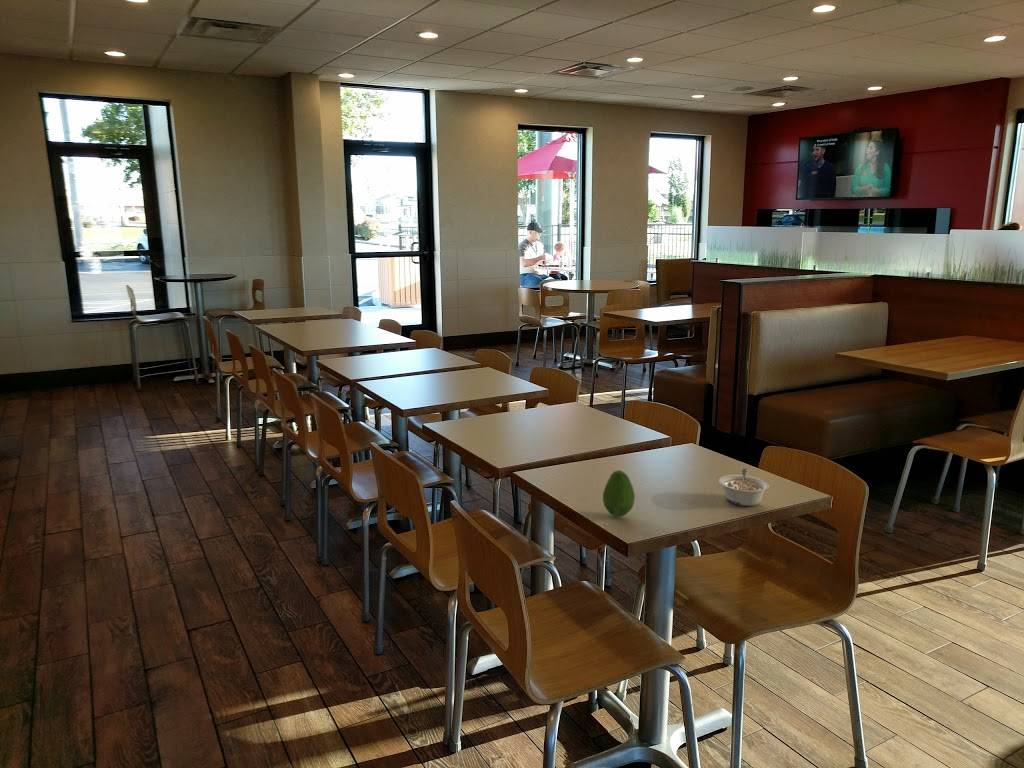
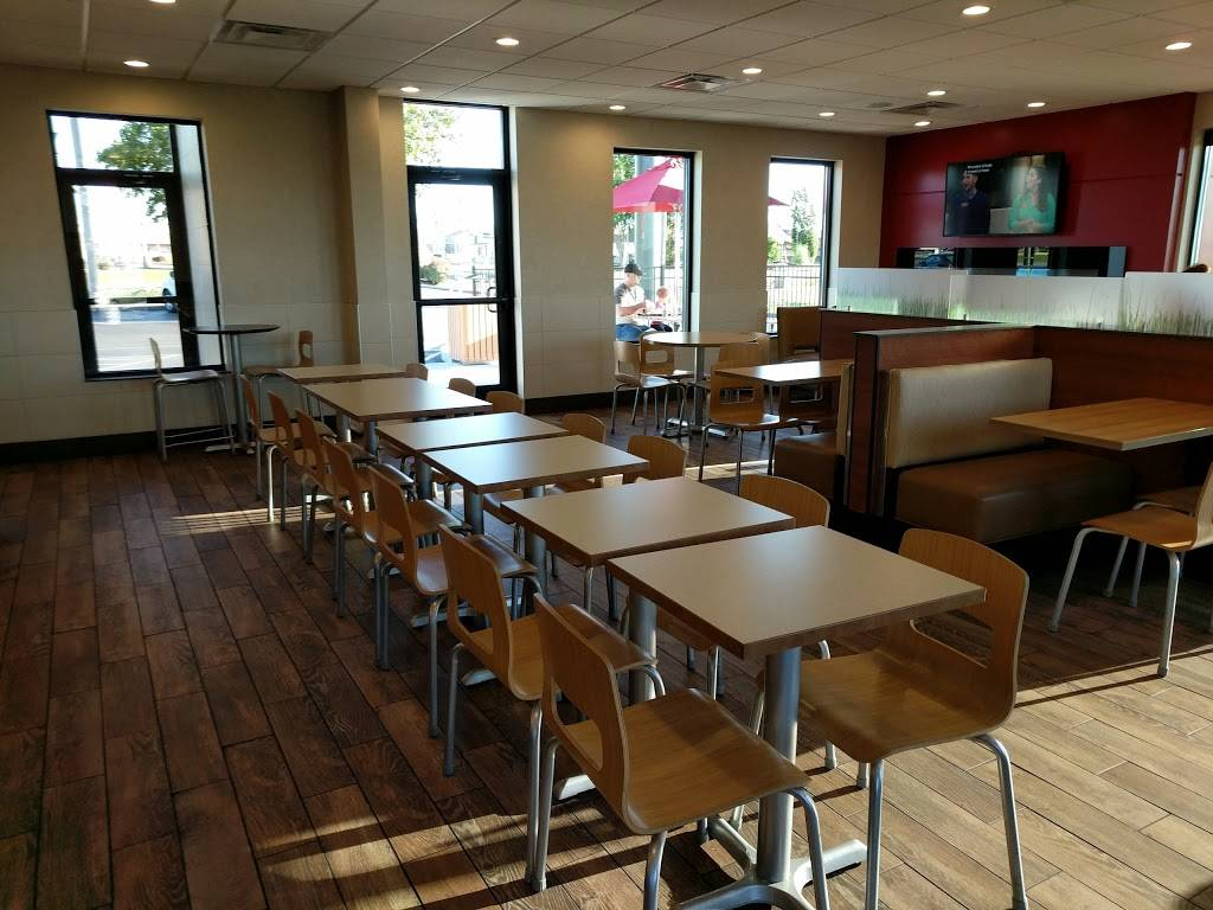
- fruit [602,469,636,518]
- legume [718,468,770,507]
